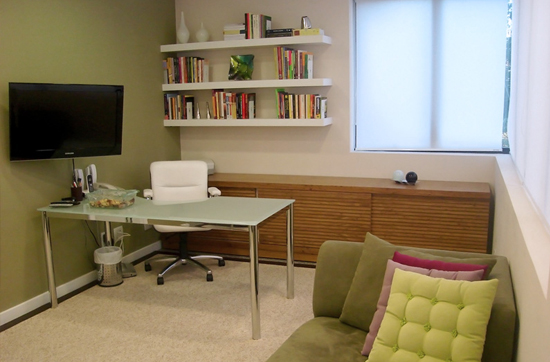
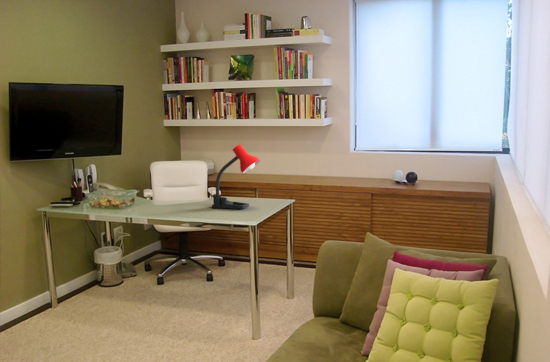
+ desk lamp [211,143,261,210]
